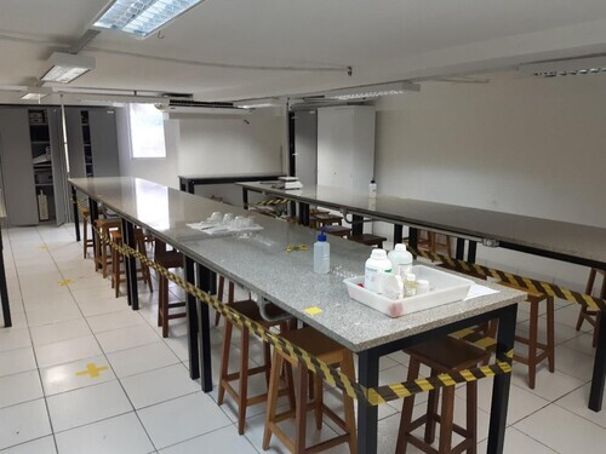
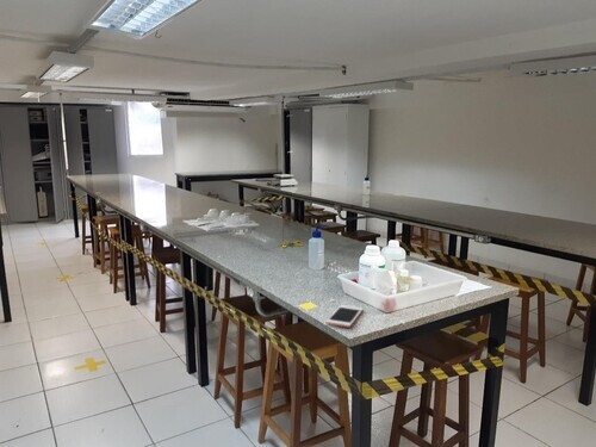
+ cell phone [325,304,364,329]
